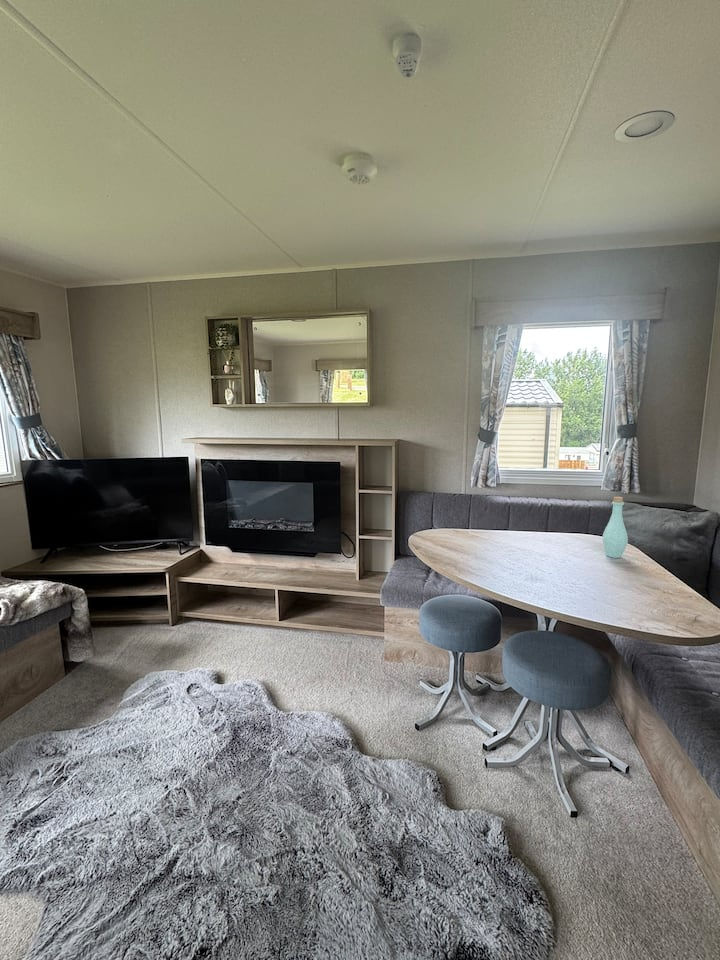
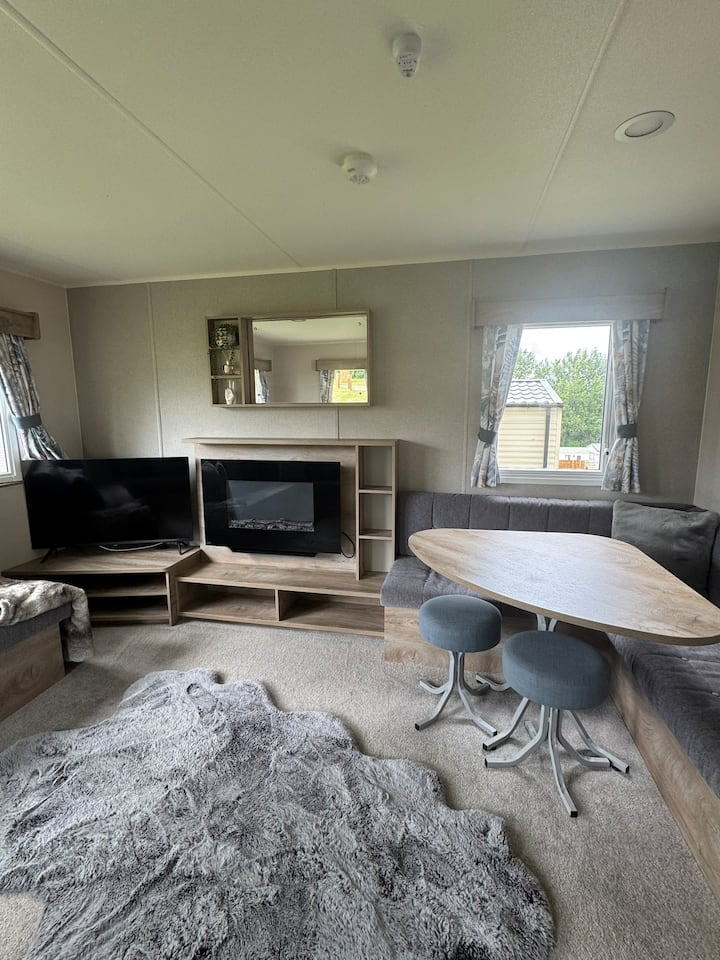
- bottle [601,496,629,559]
